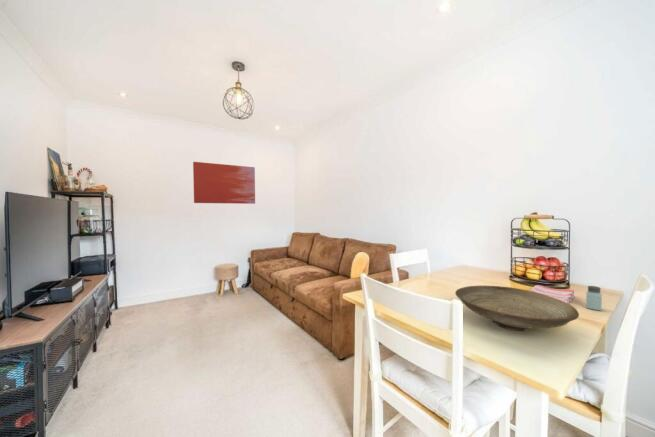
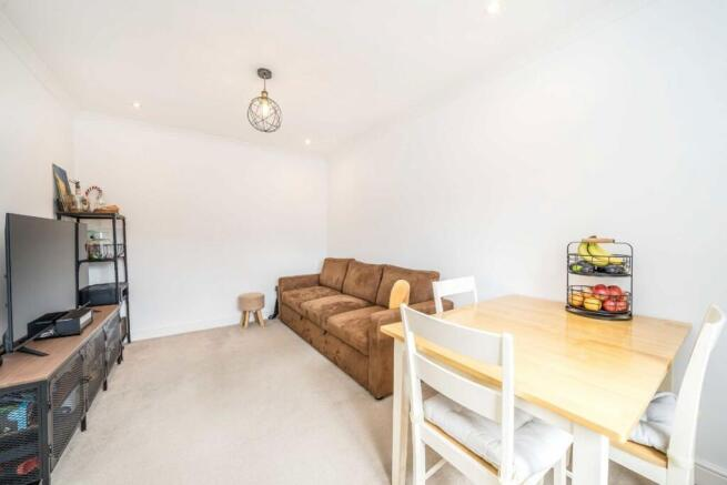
- dish towel [529,284,575,304]
- decorative bowl [454,285,580,332]
- saltshaker [585,285,603,312]
- wall art [192,161,256,205]
